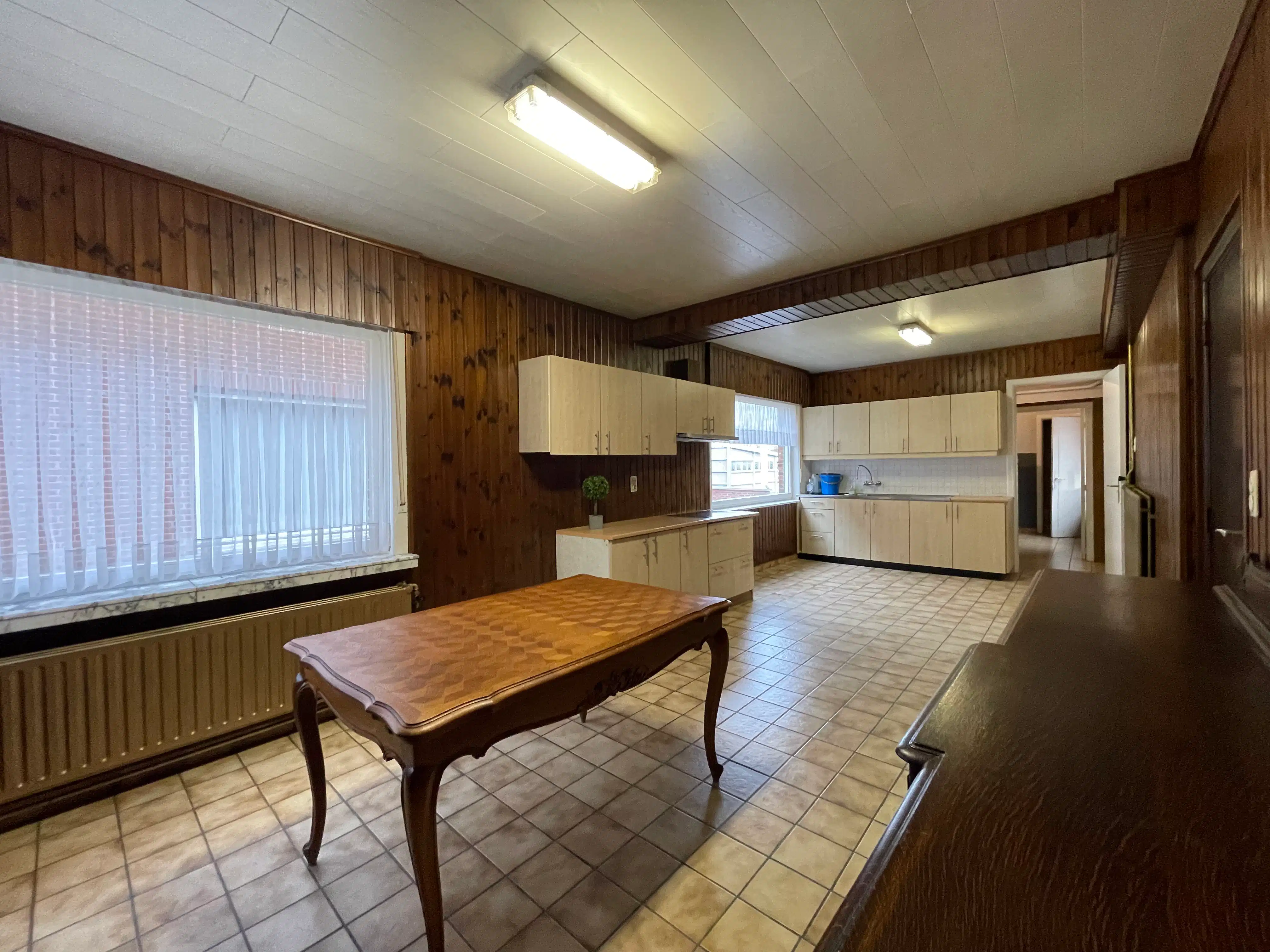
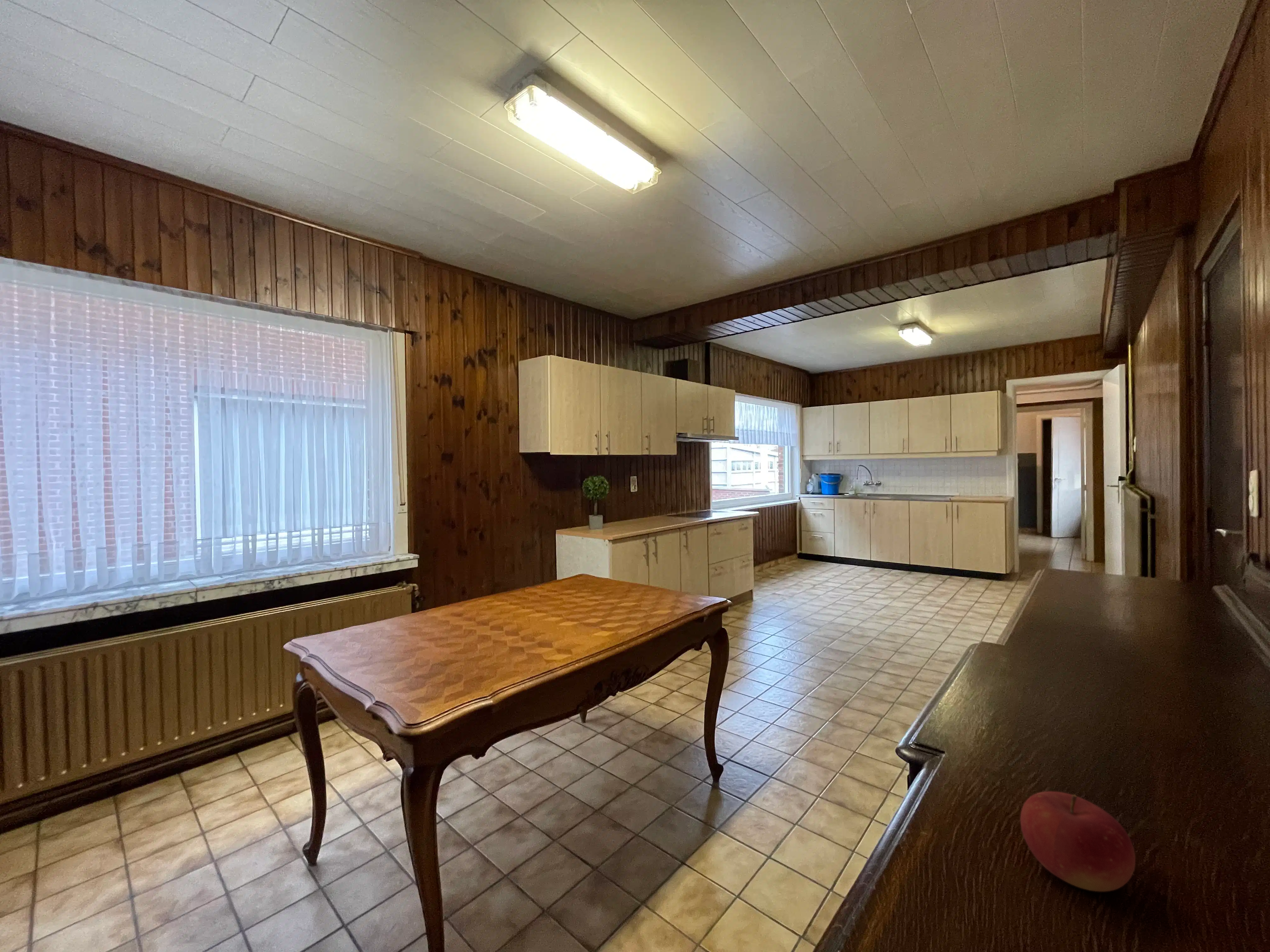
+ fruit [1020,791,1136,892]
